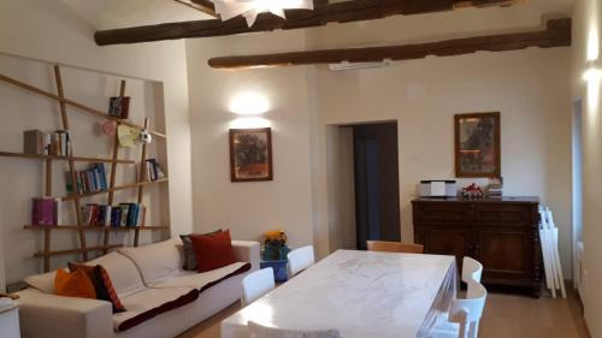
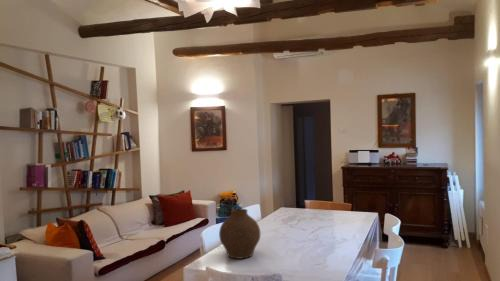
+ vase [218,208,261,260]
